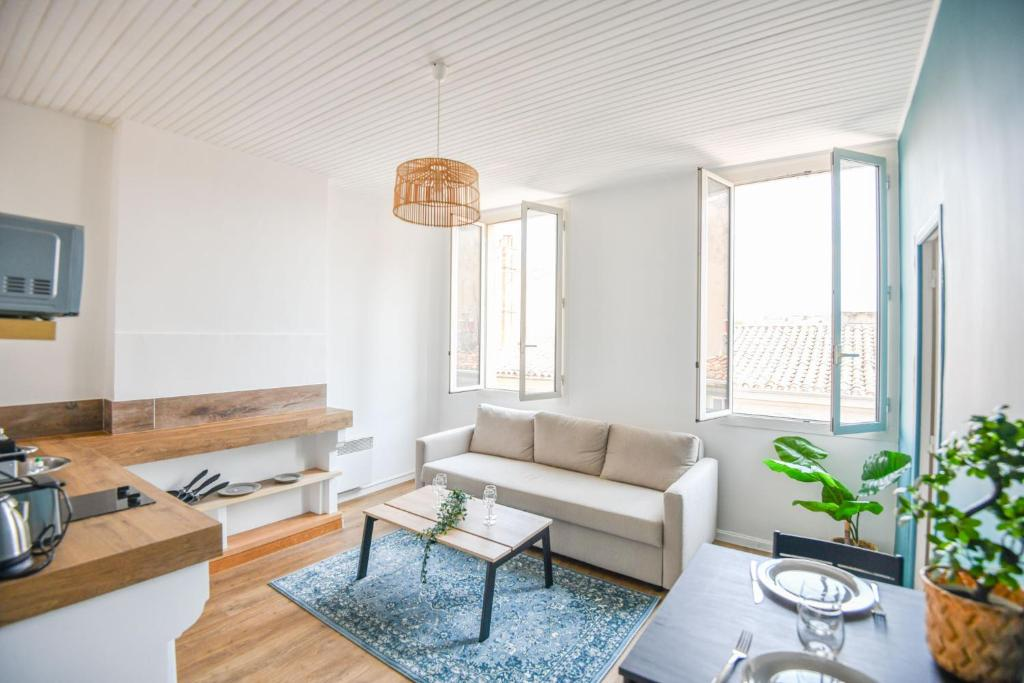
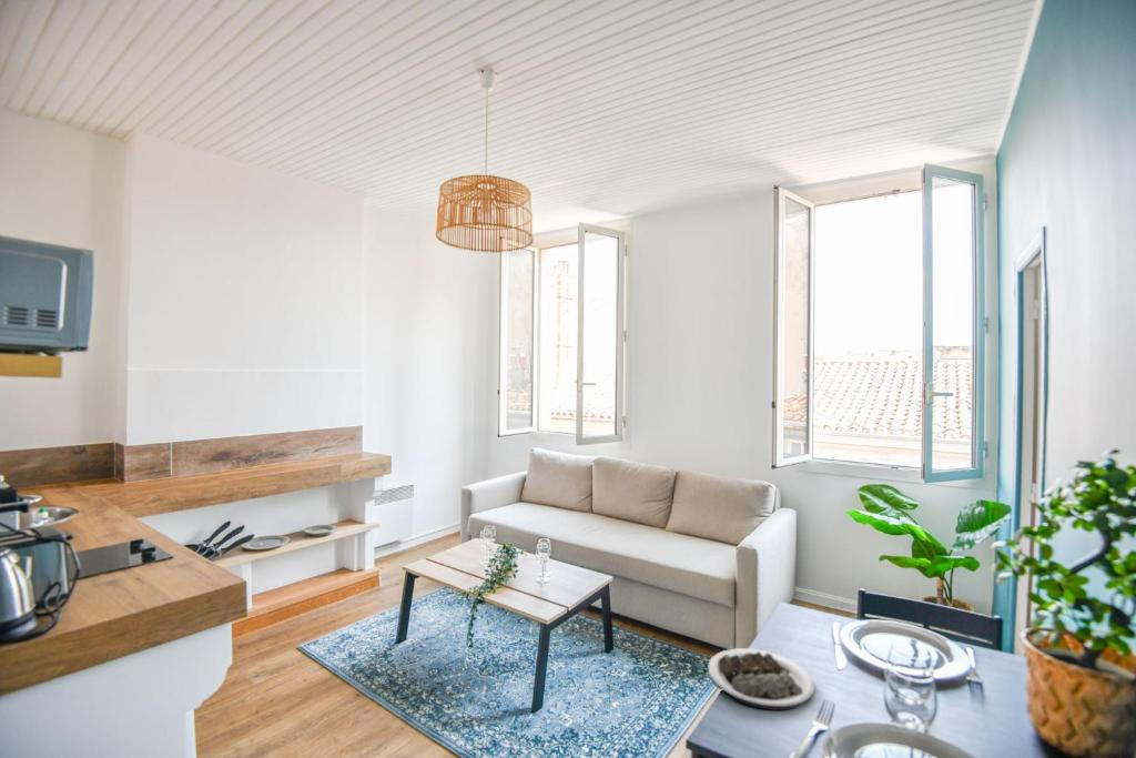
+ plate [707,647,815,711]
